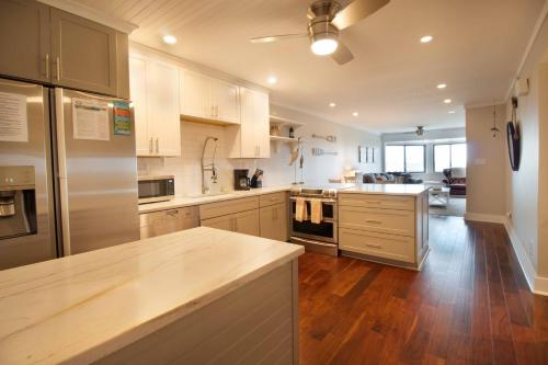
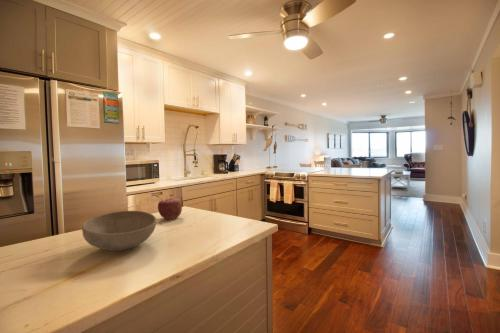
+ bowl [81,210,157,252]
+ apple [157,197,183,220]
